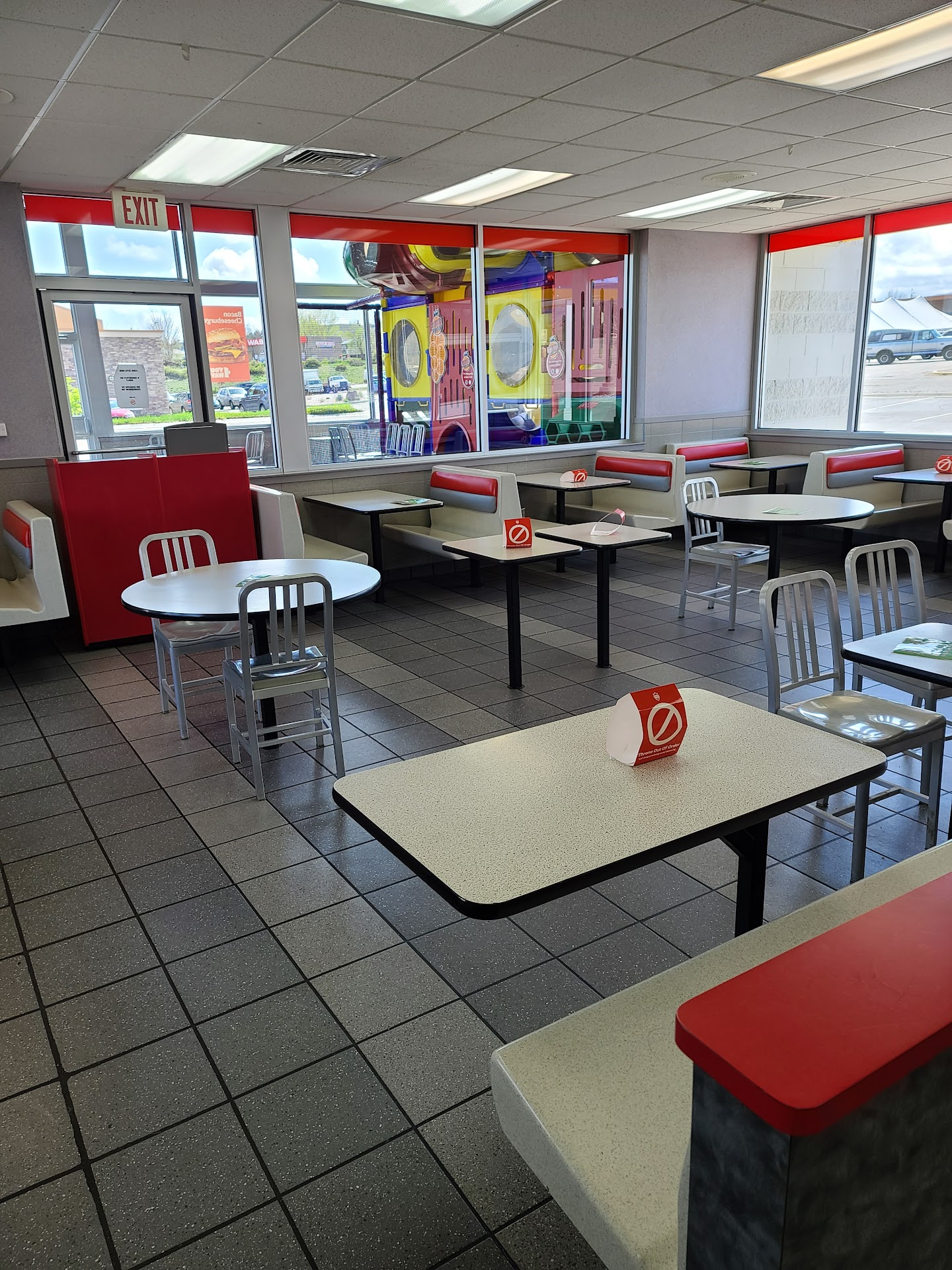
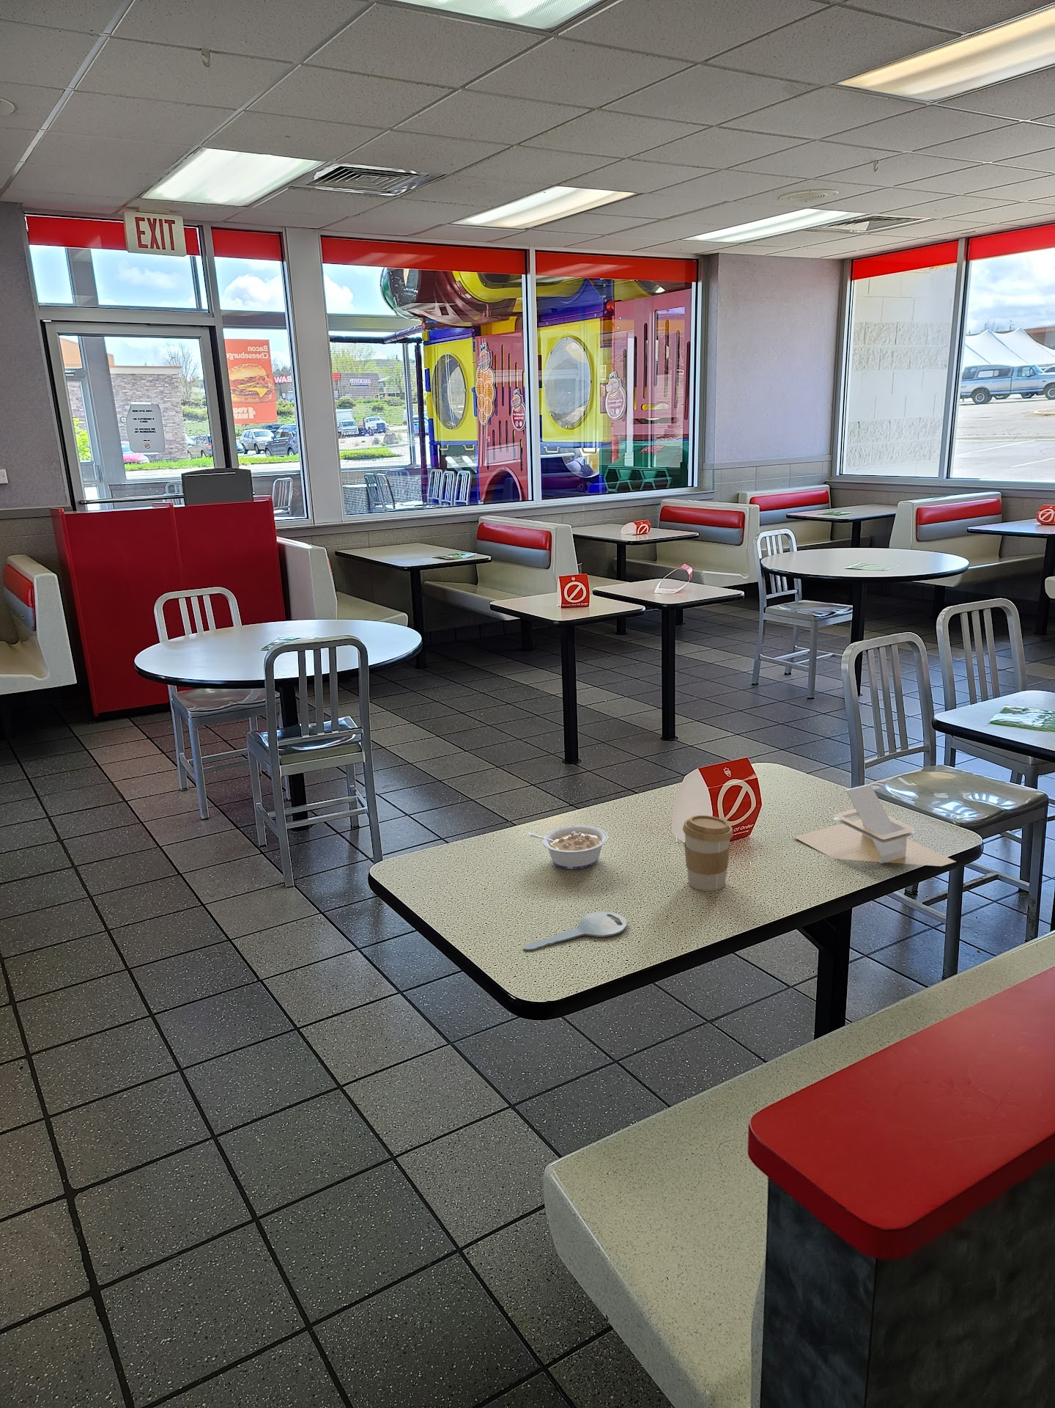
+ coffee cup [682,815,734,891]
+ napkin holder [793,783,956,867]
+ key [523,911,627,951]
+ legume [528,825,608,869]
